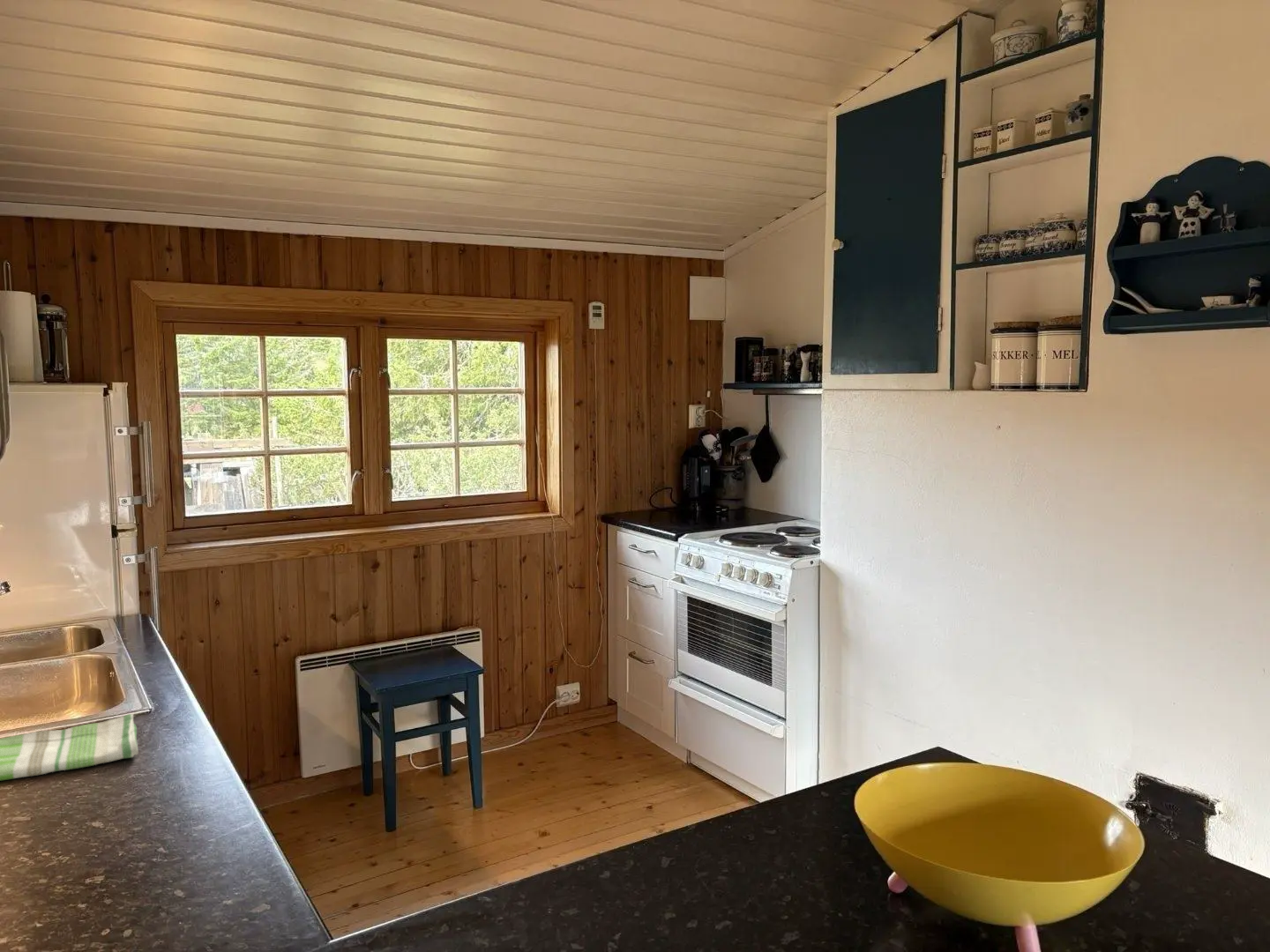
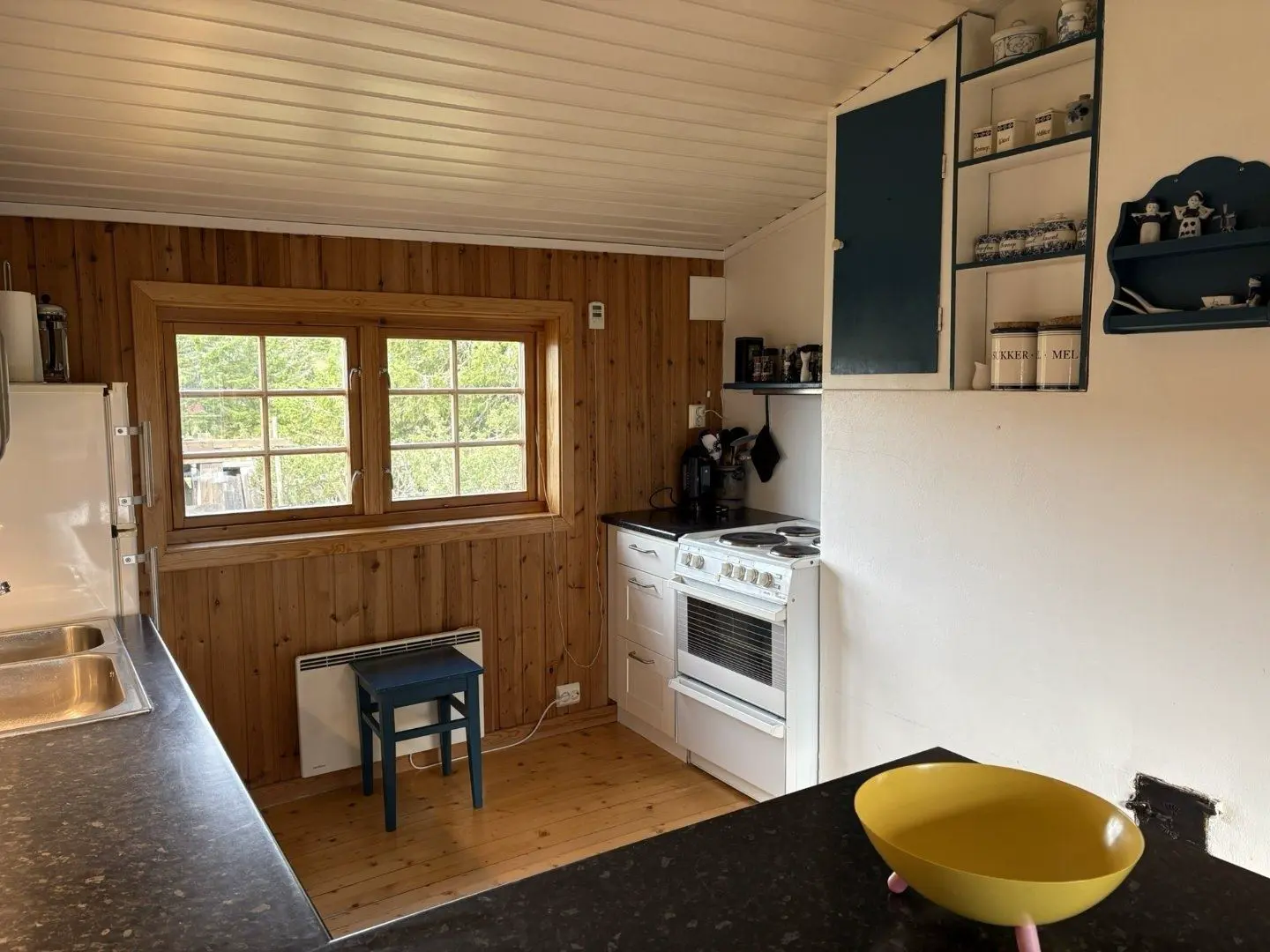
- dish towel [0,713,138,782]
